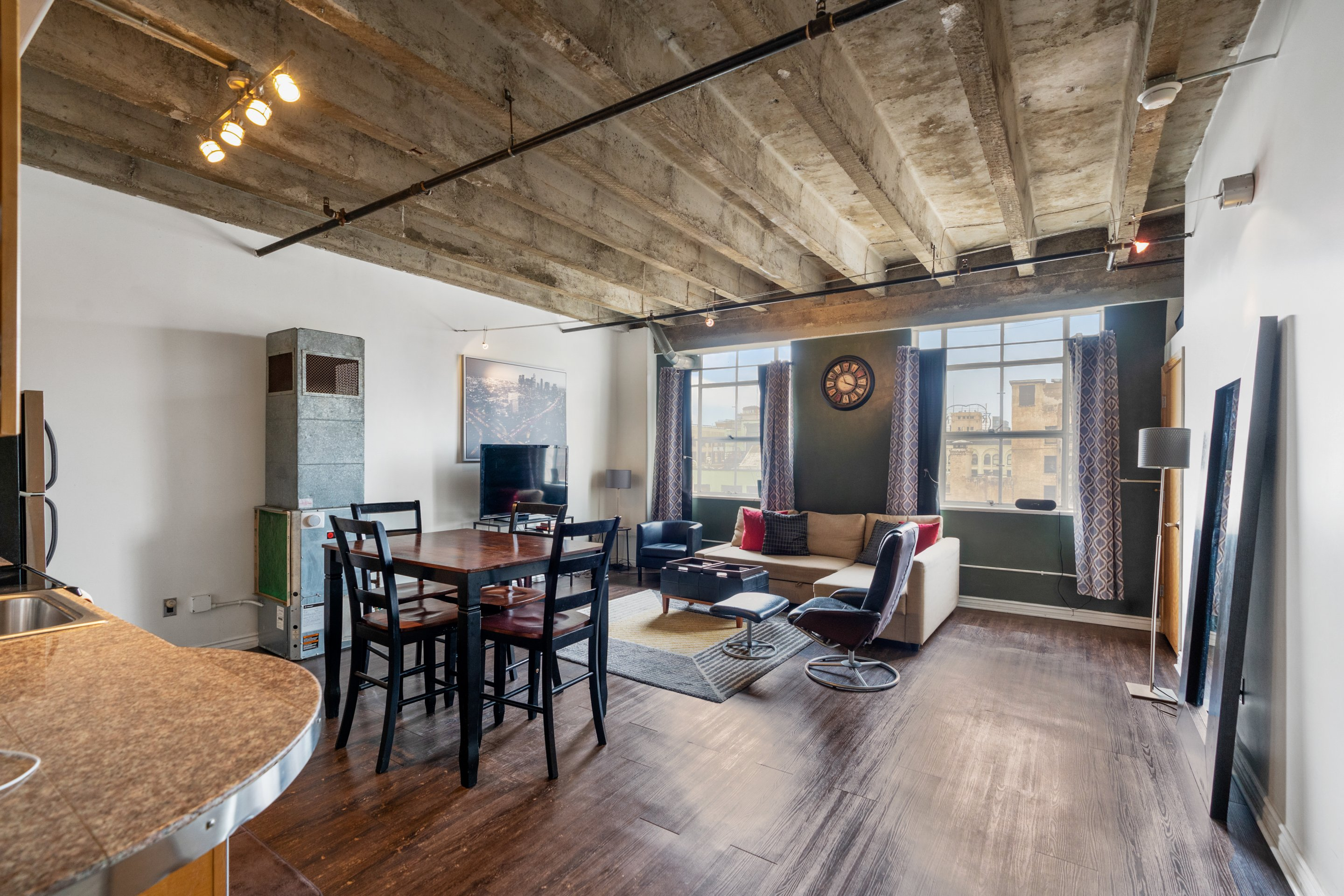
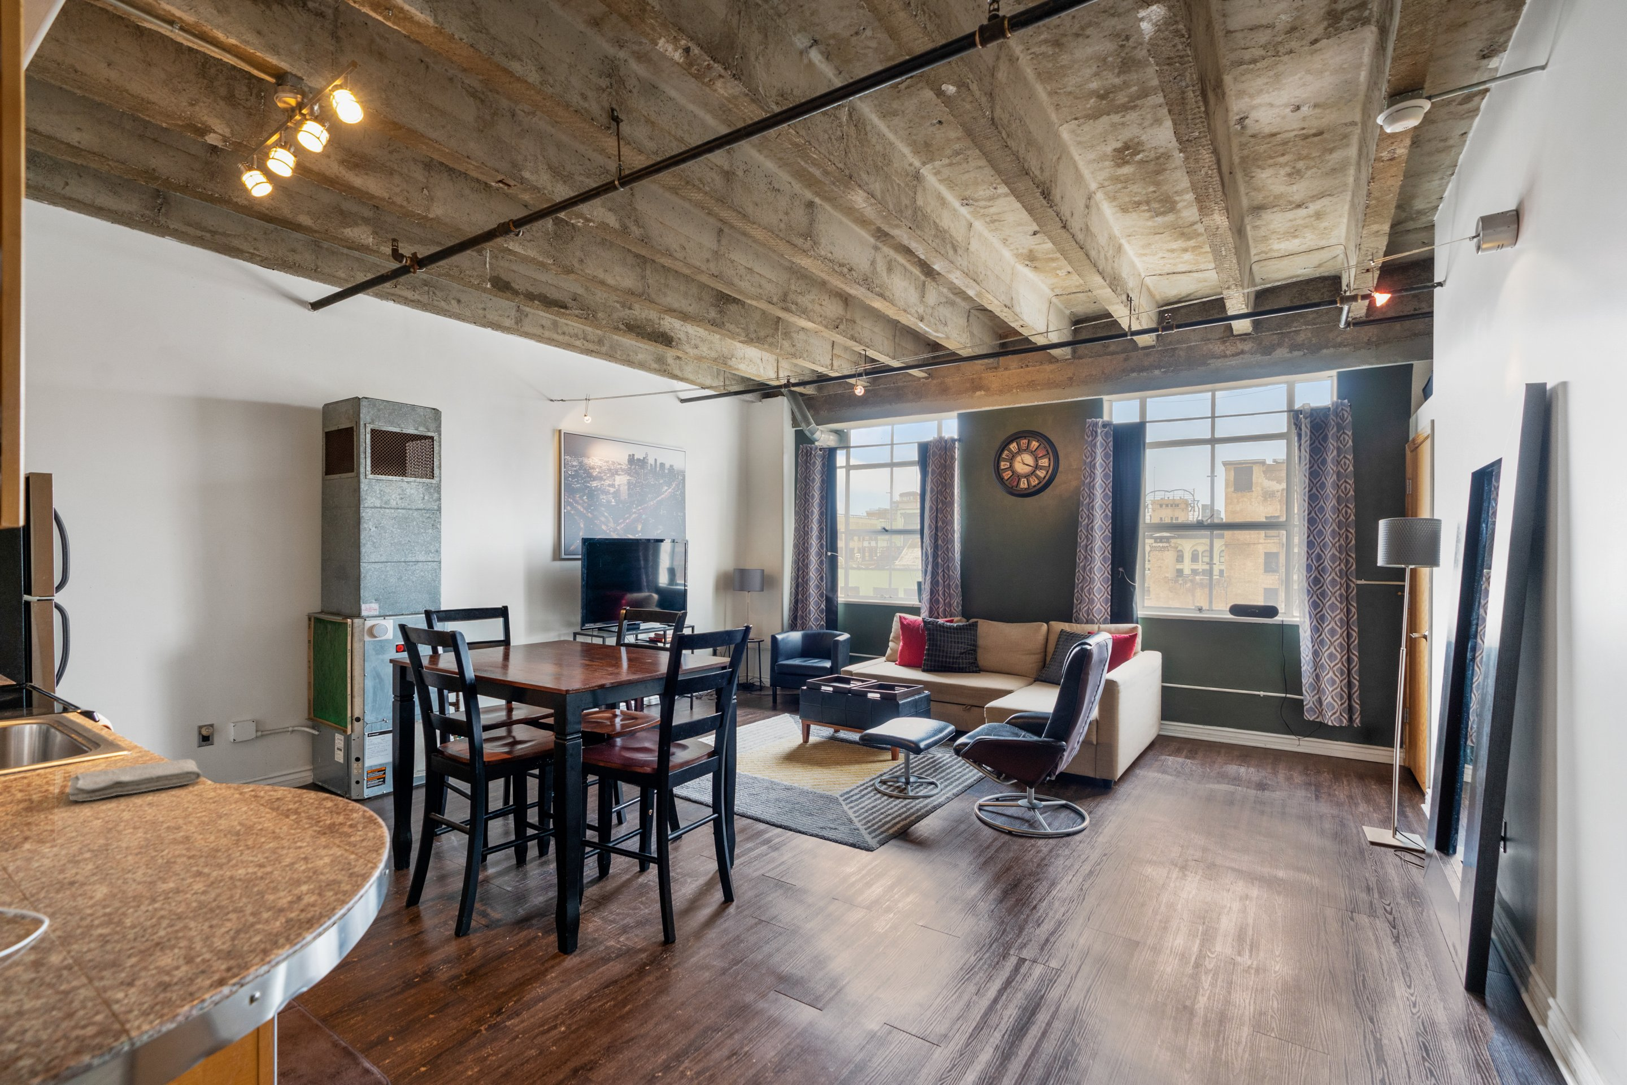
+ washcloth [68,759,203,802]
